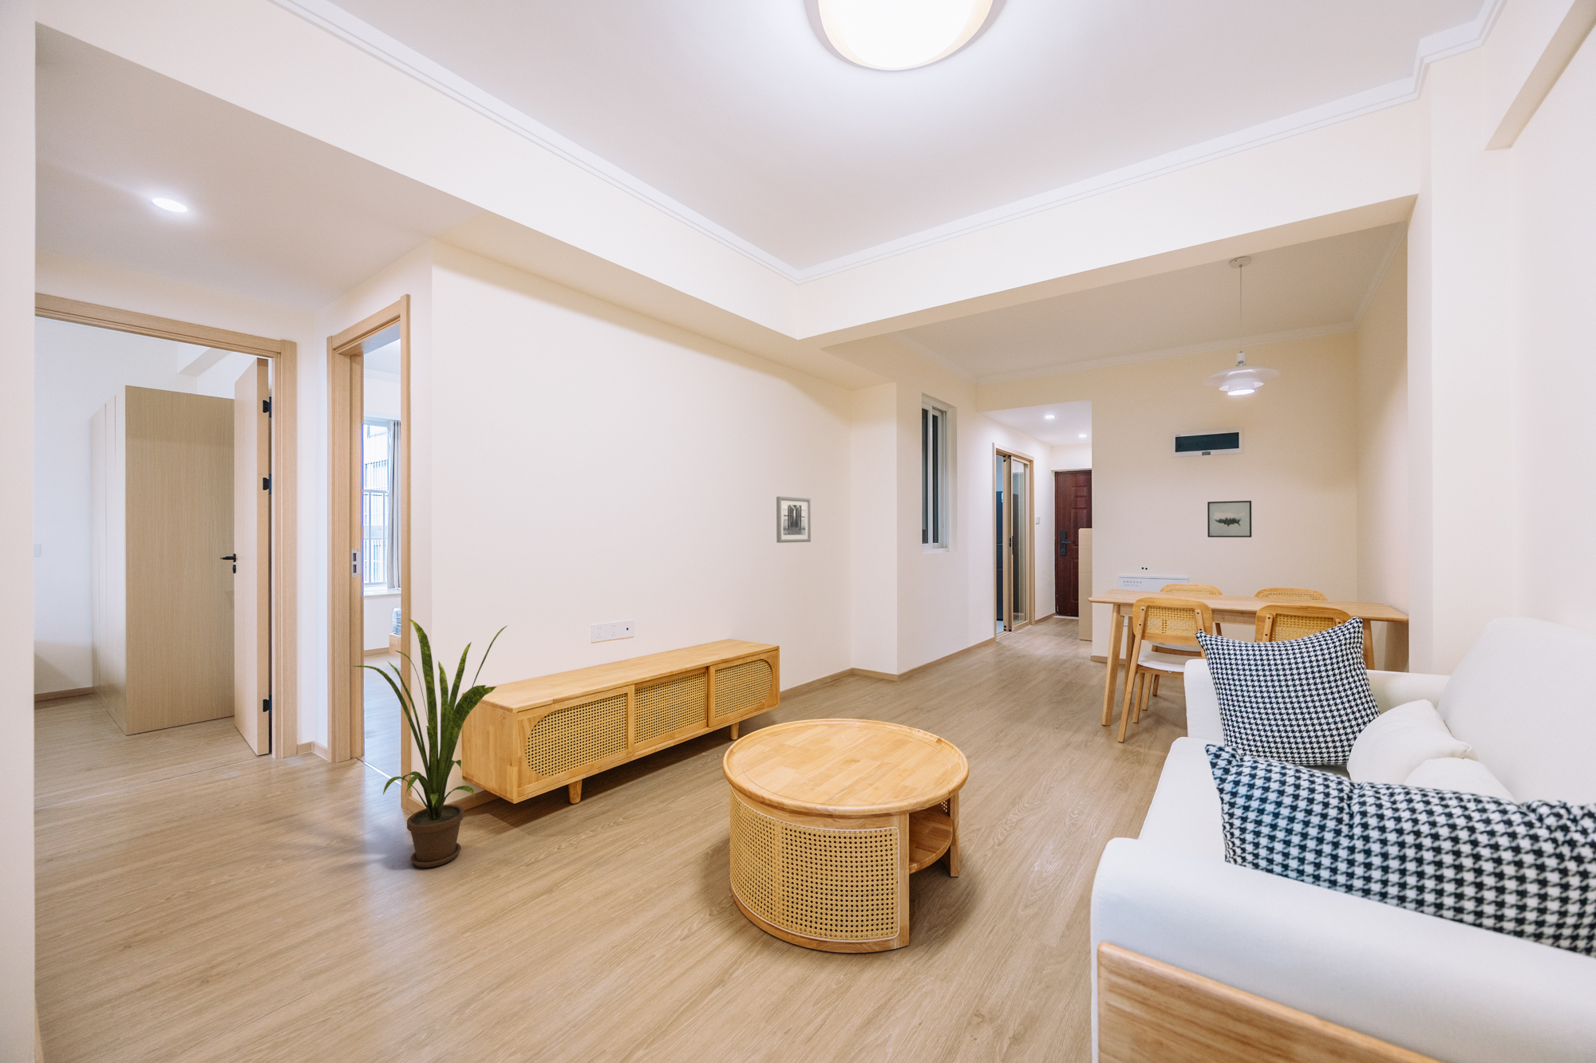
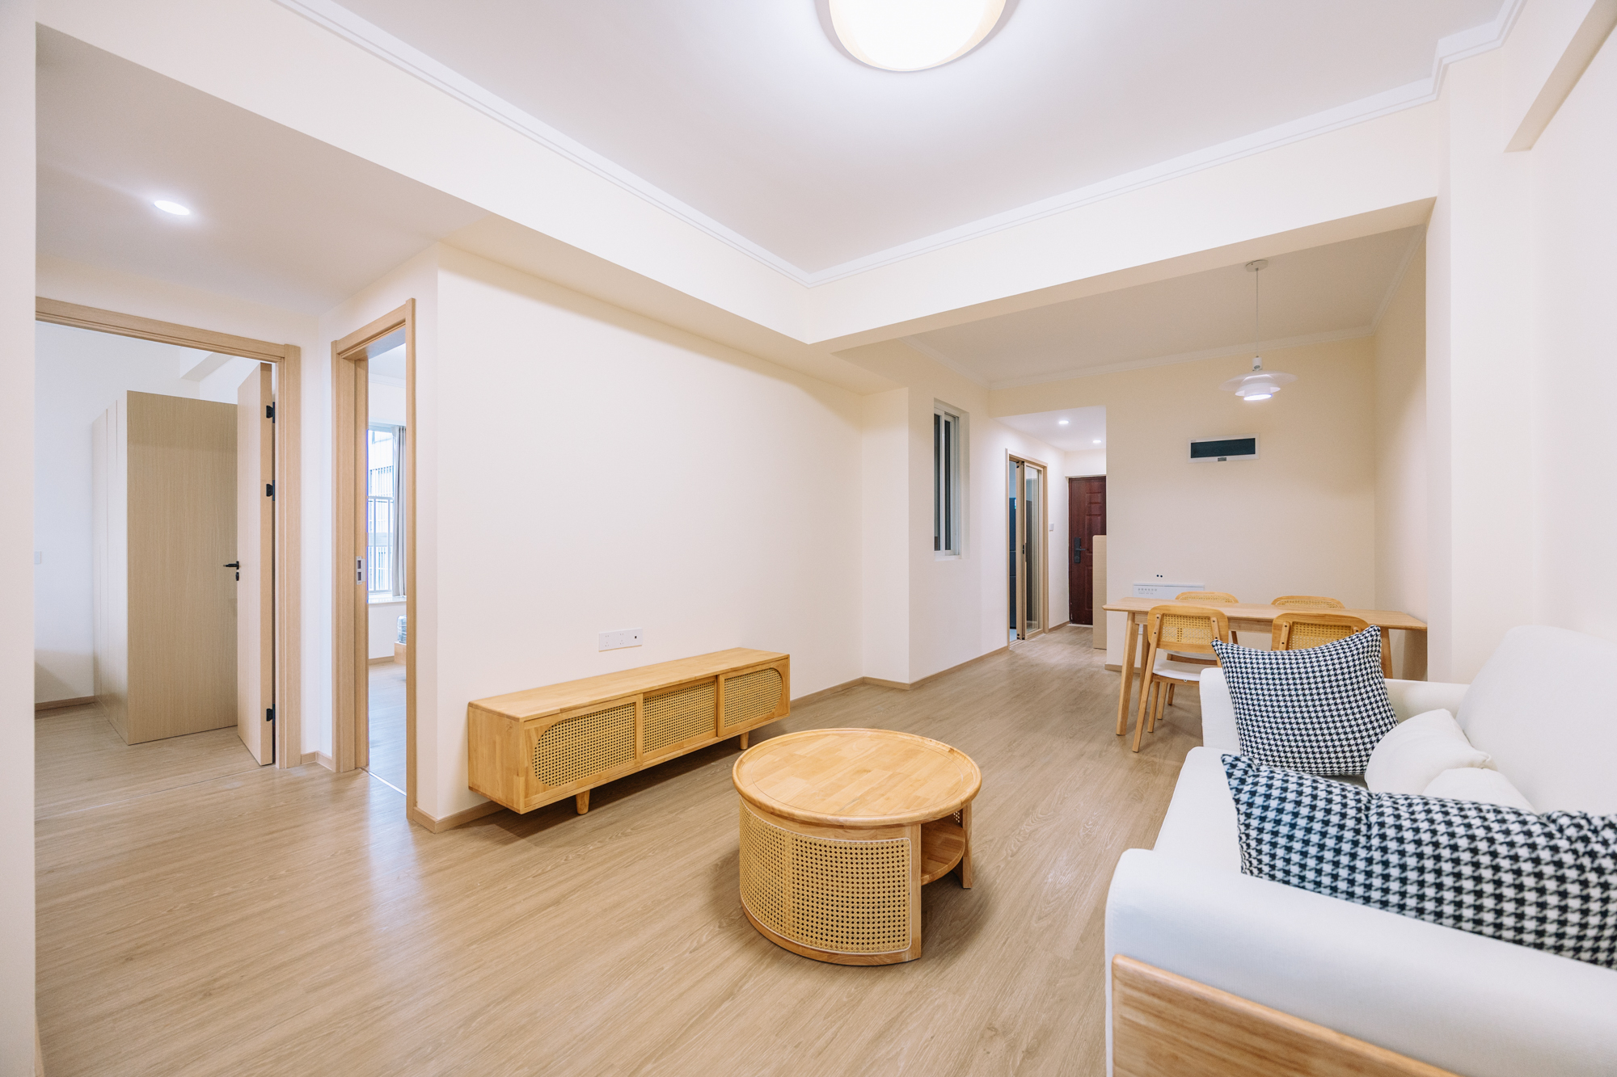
- wall art [776,496,812,543]
- wall art [1207,499,1253,539]
- house plant [352,617,509,868]
